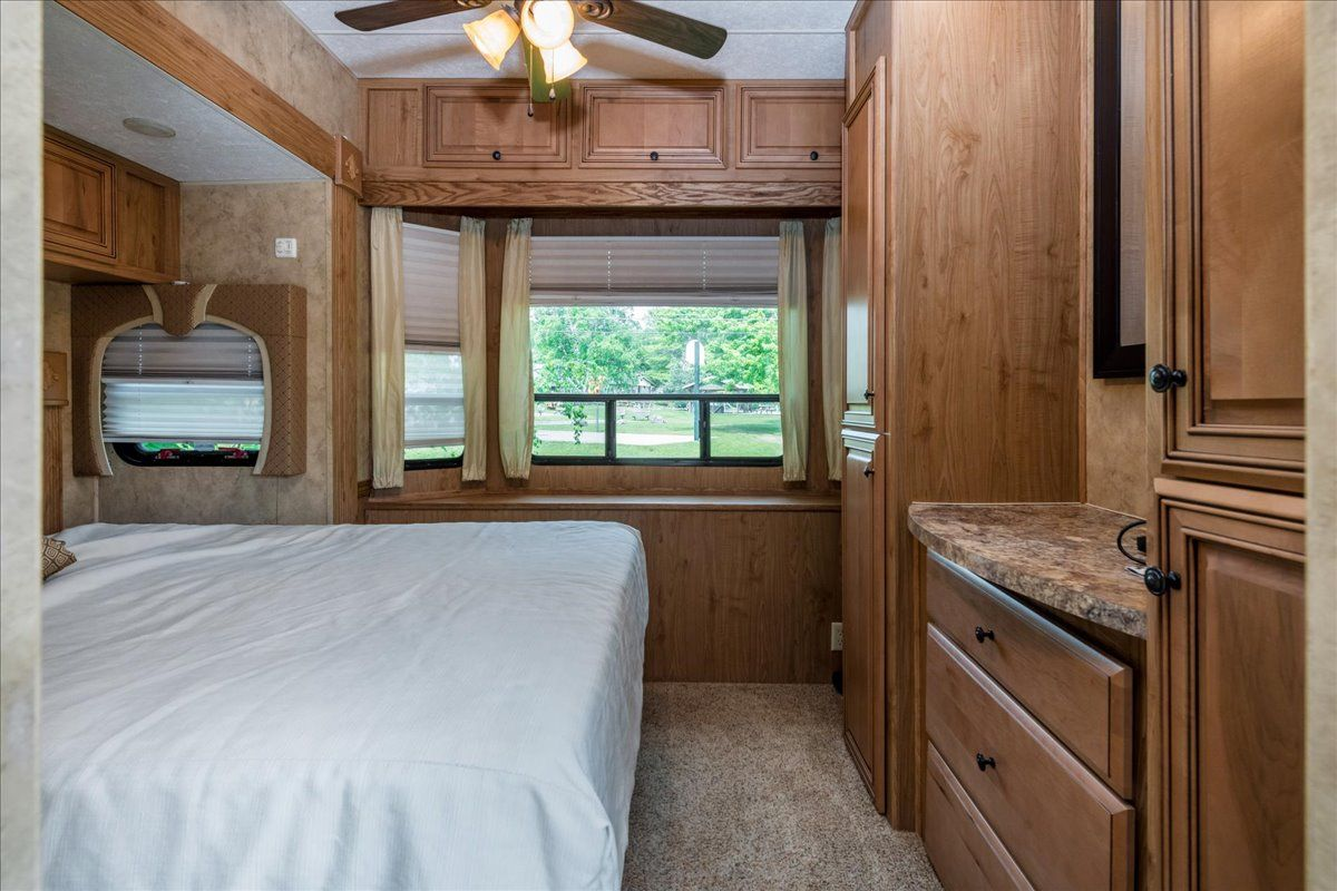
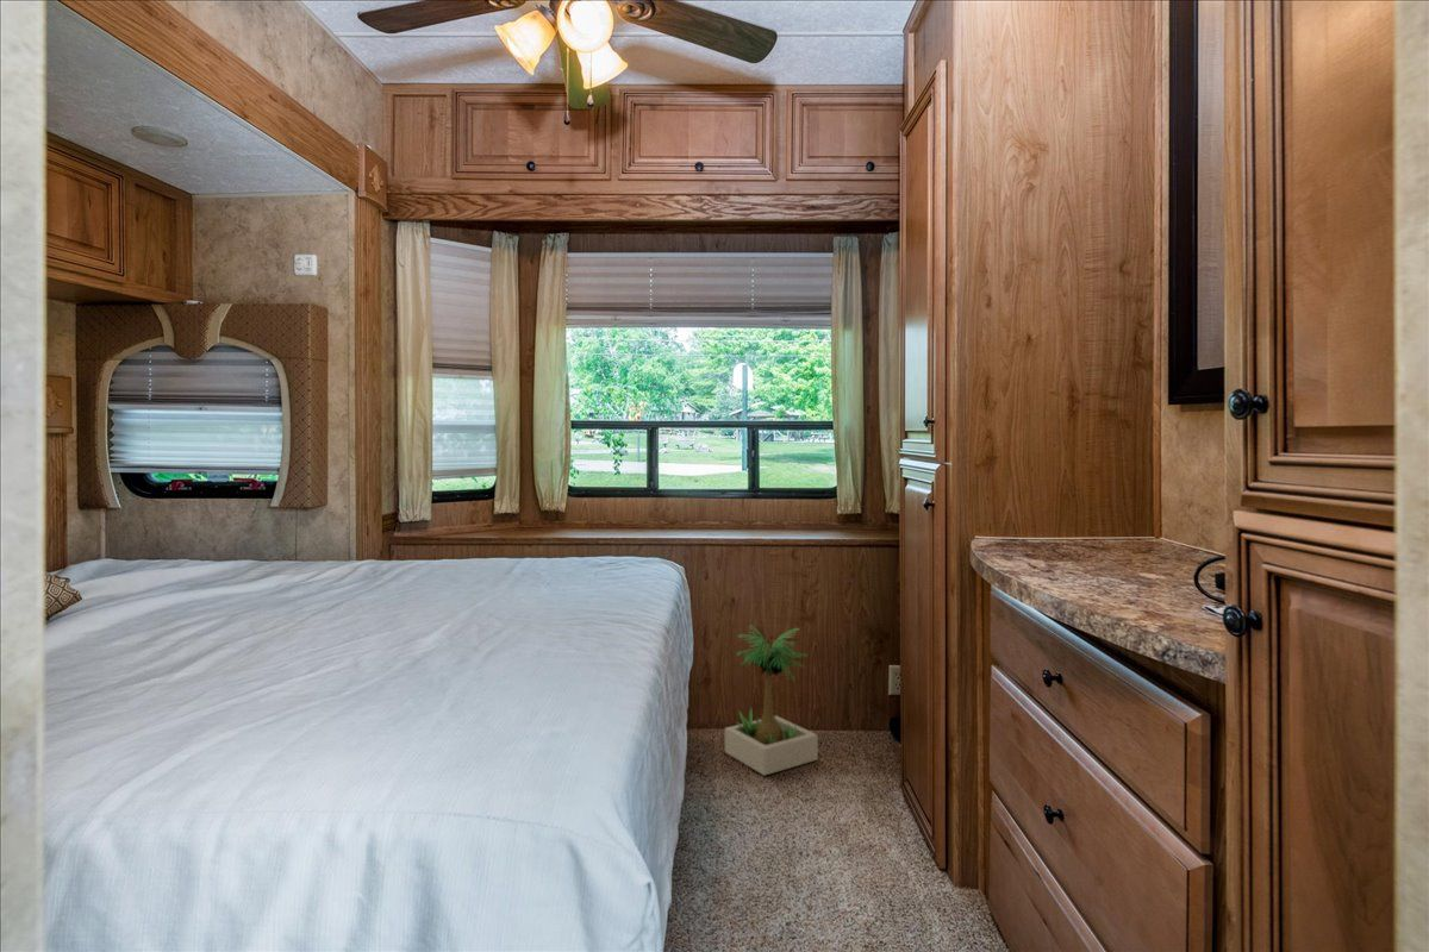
+ potted plant [724,624,819,777]
